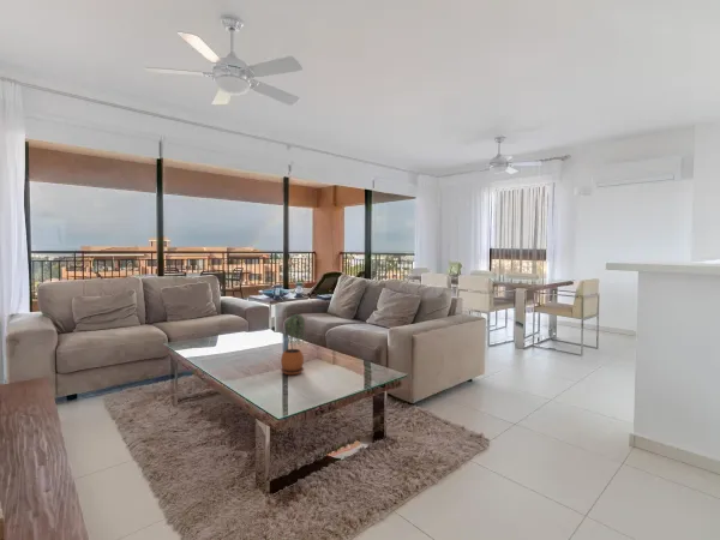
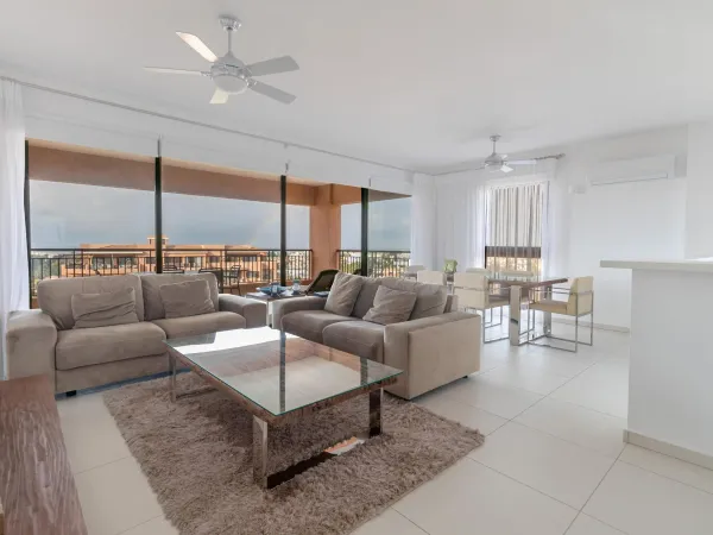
- potted plant [280,313,307,376]
